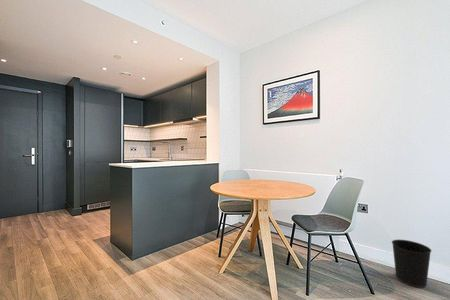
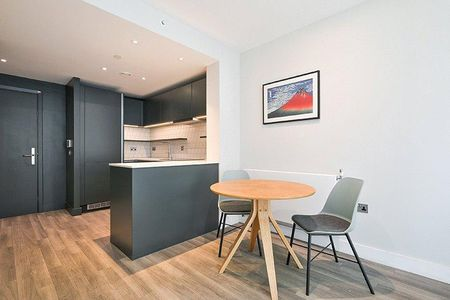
- wastebasket [391,239,432,289]
